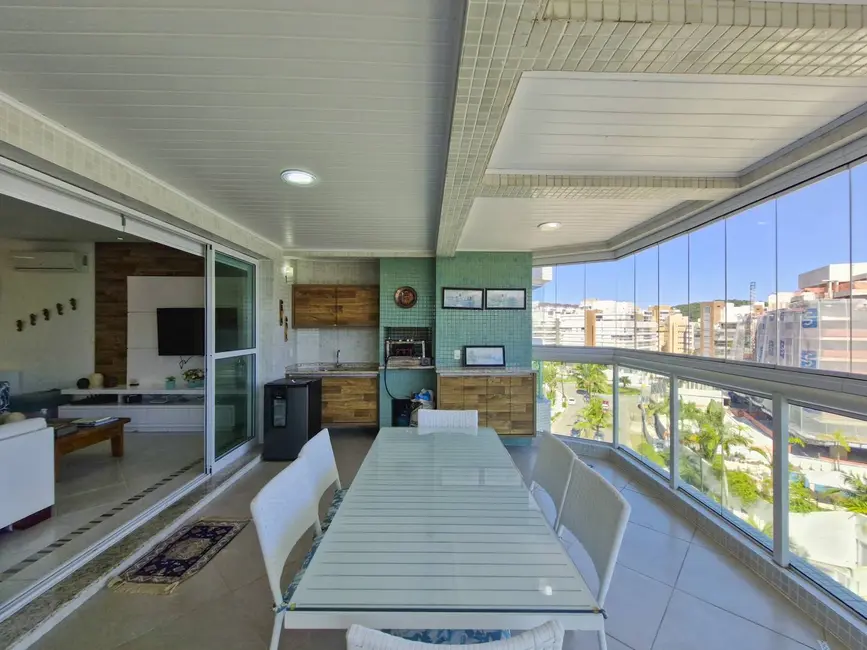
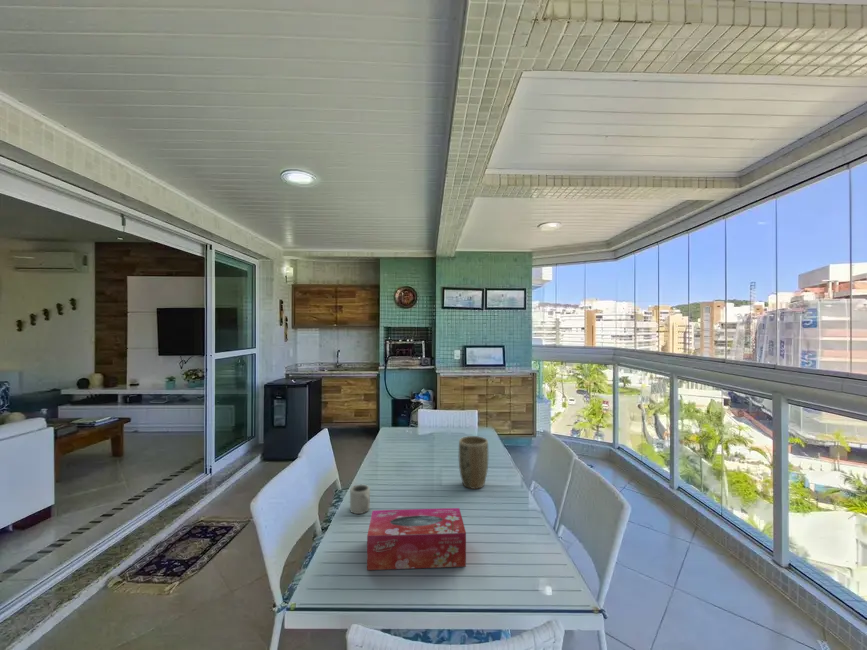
+ cup [349,483,371,515]
+ plant pot [458,435,489,490]
+ tissue box [366,507,467,571]
